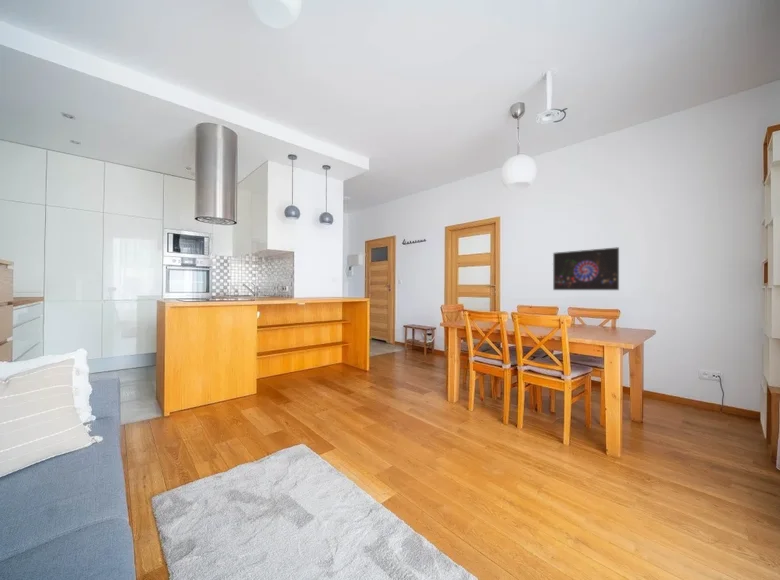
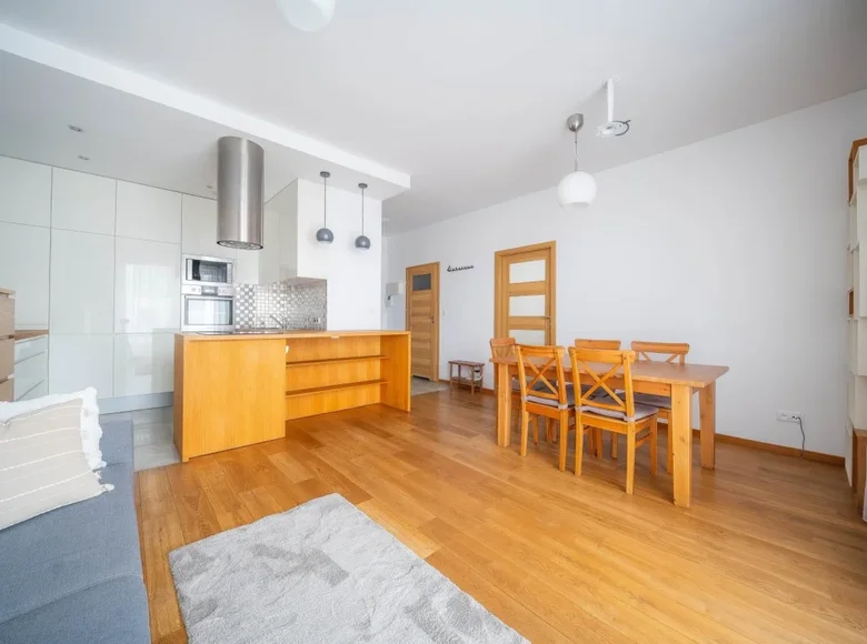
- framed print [552,246,620,291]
